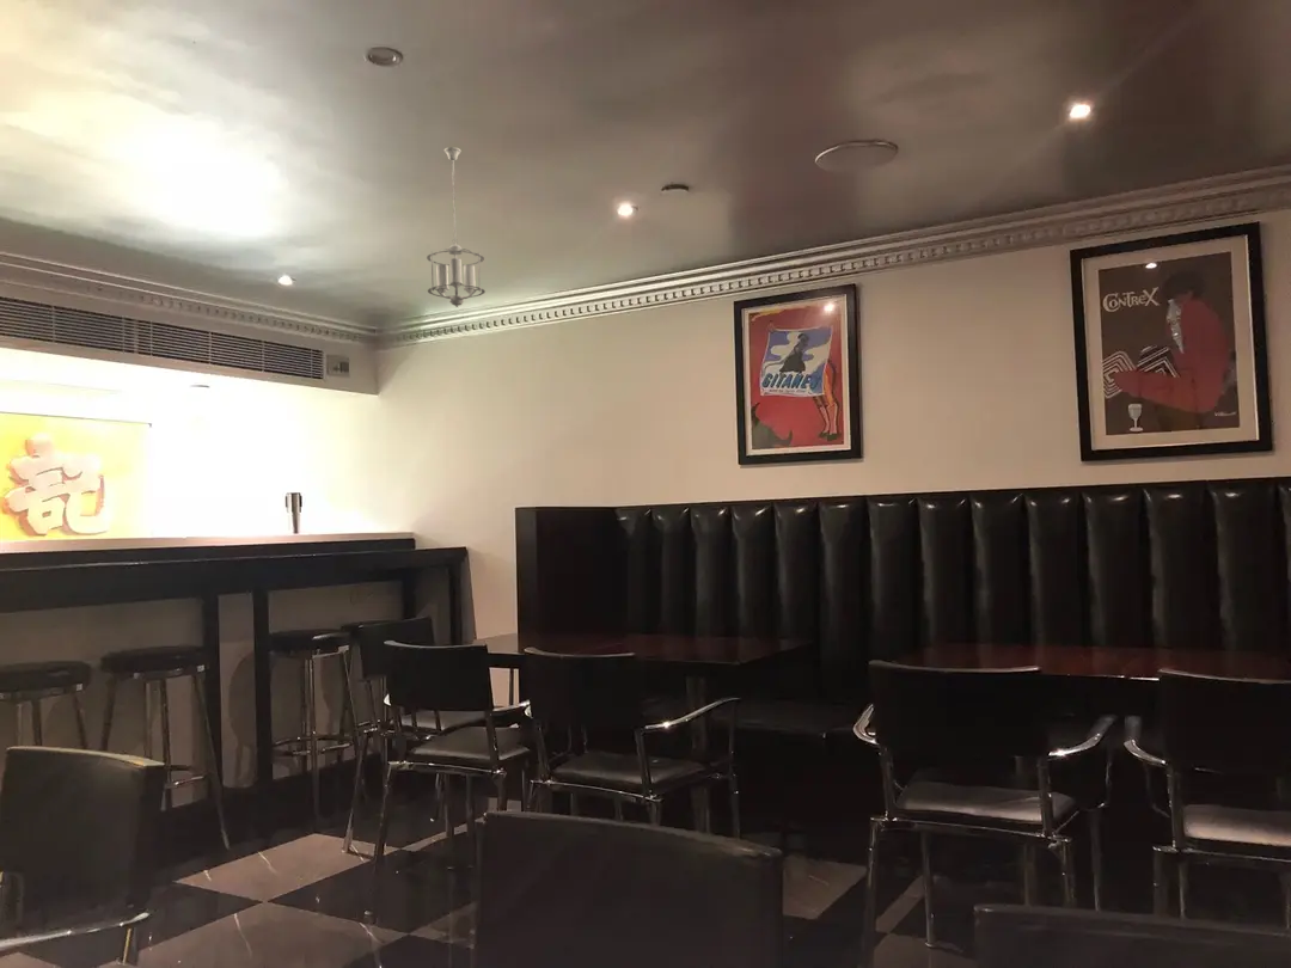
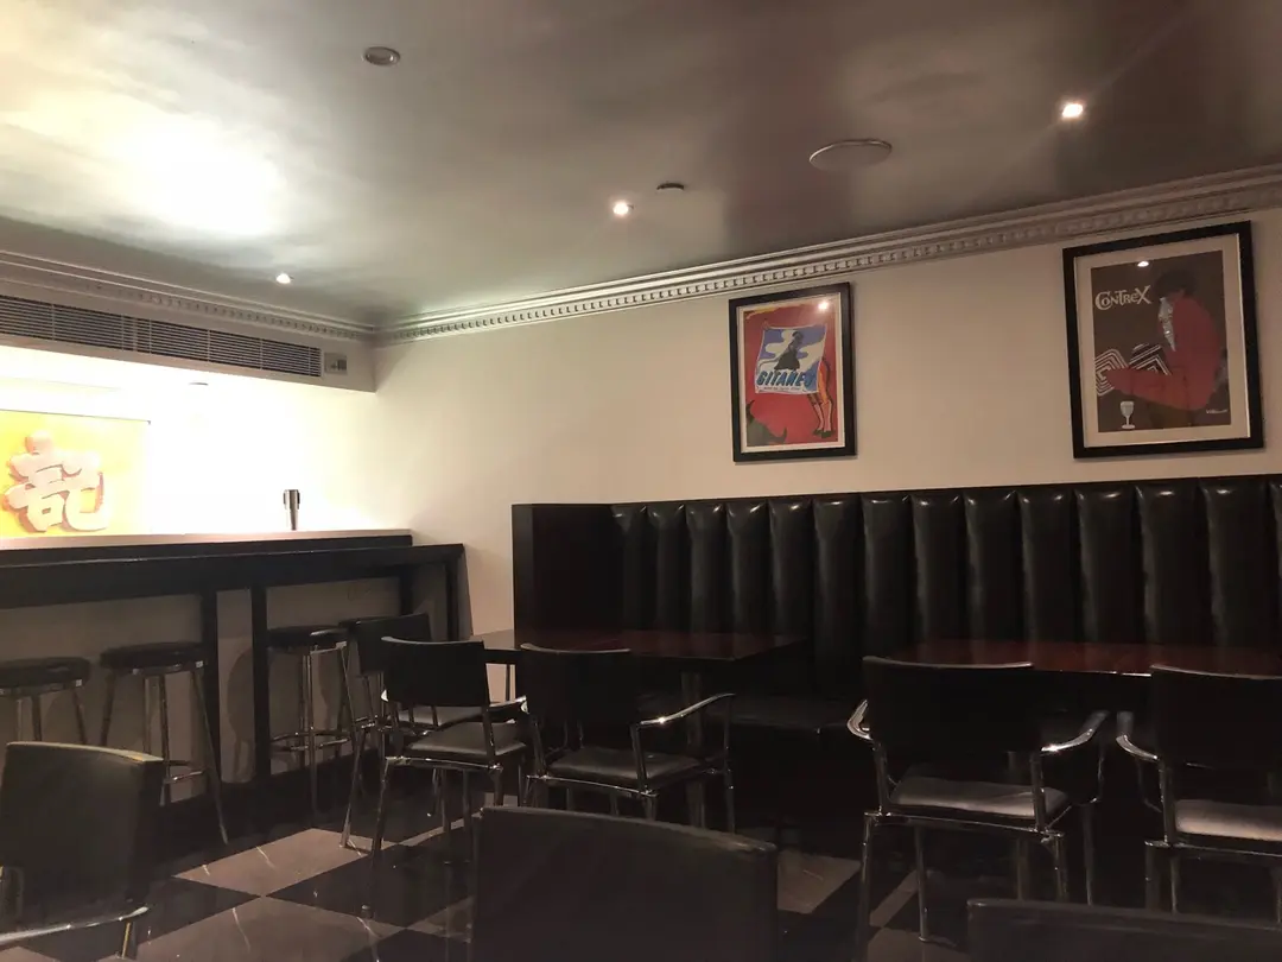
- pendant light [426,146,487,308]
